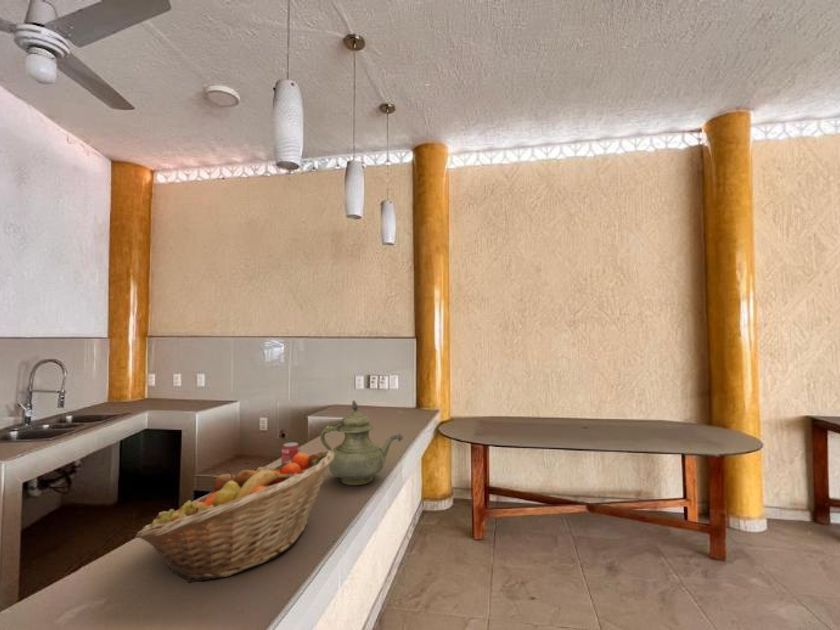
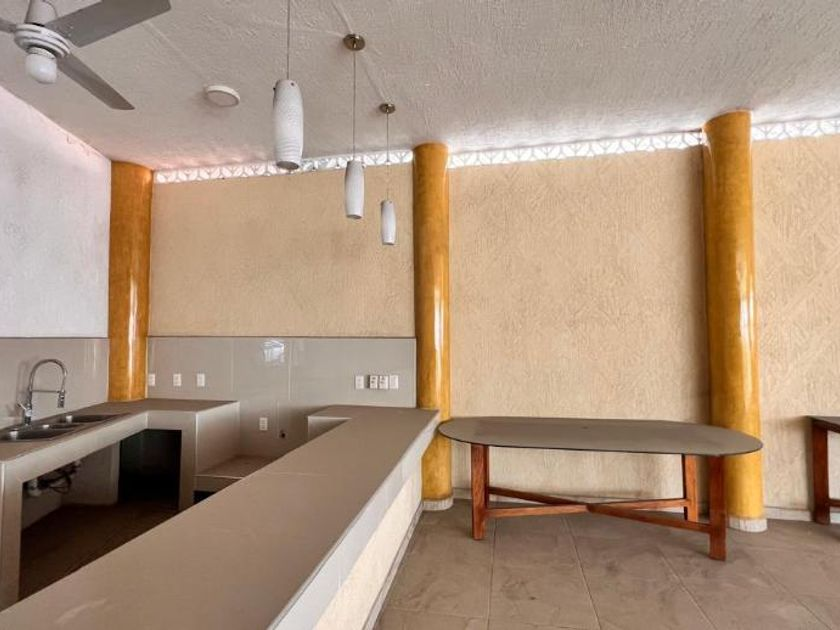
- fruit basket [134,449,334,584]
- teapot [319,399,404,486]
- beverage can [280,441,301,464]
